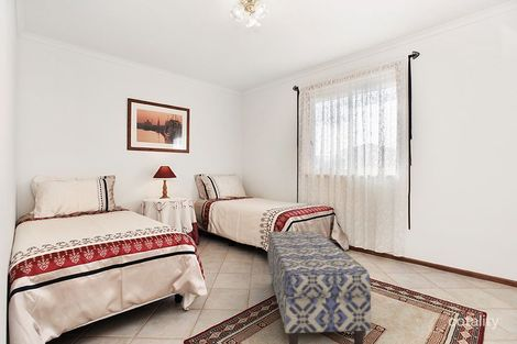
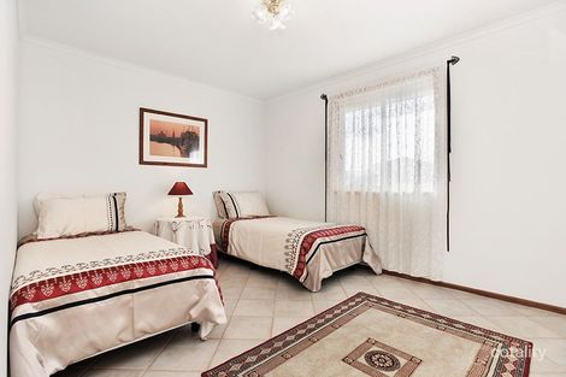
- bench [267,231,372,344]
